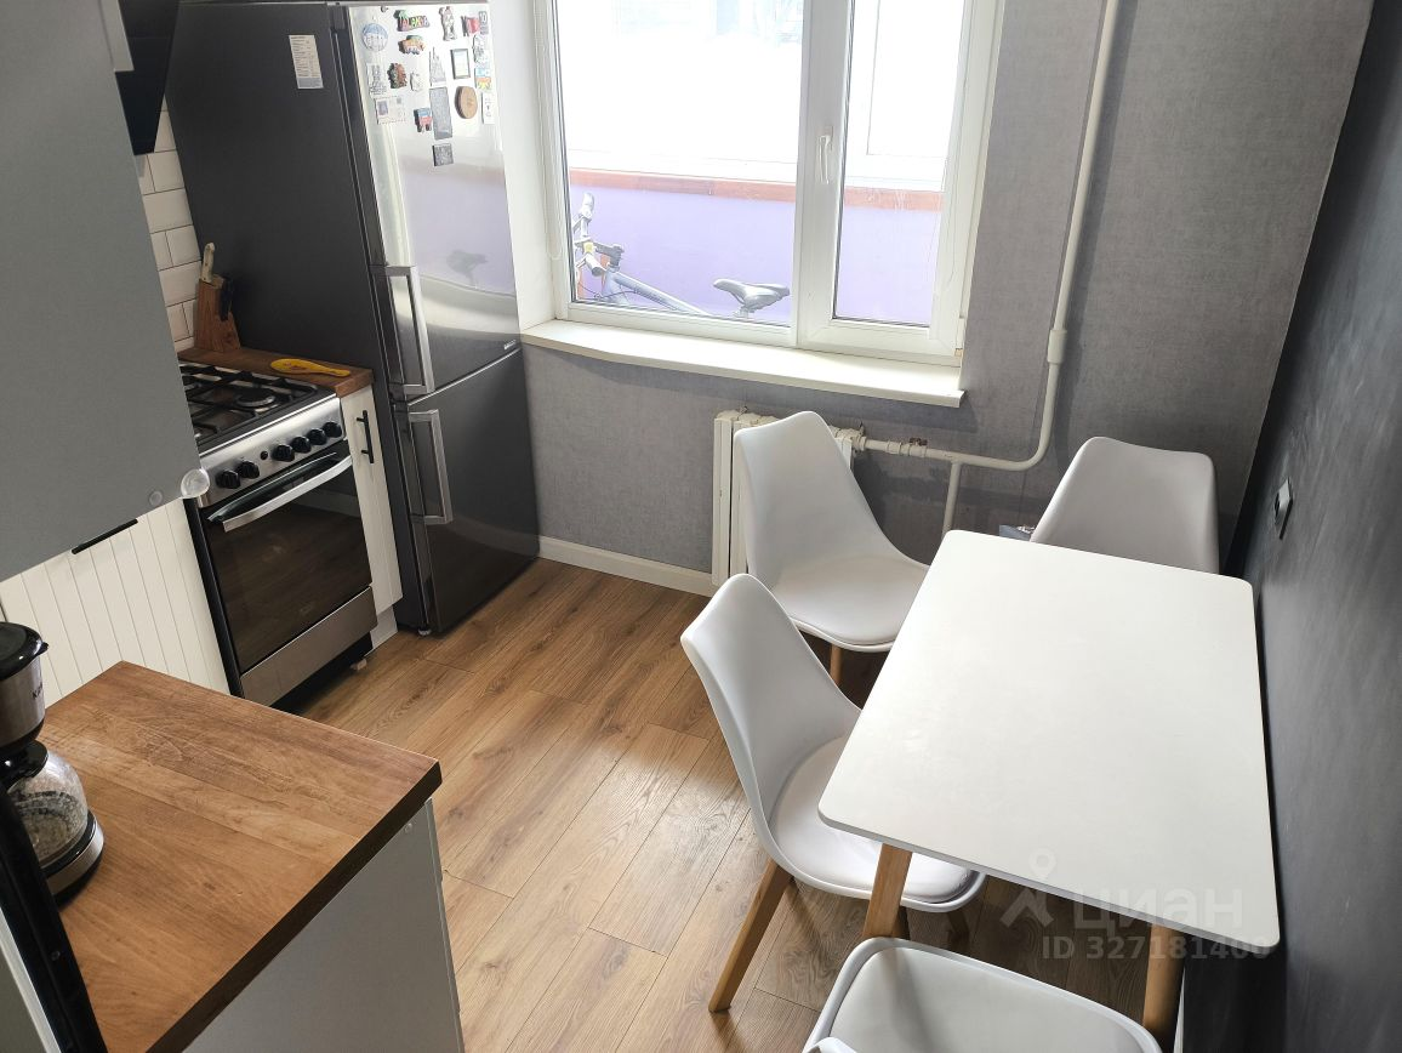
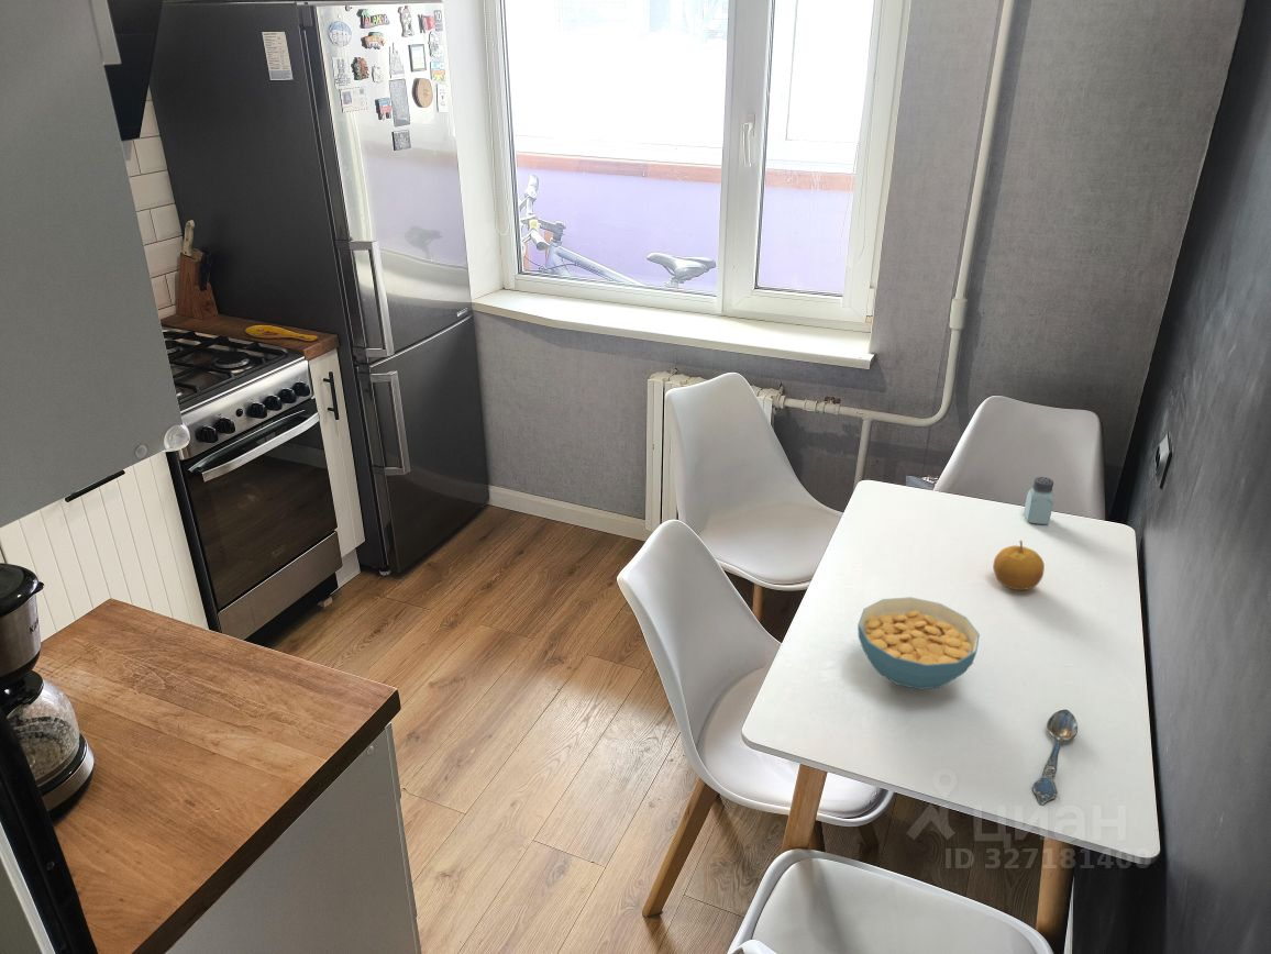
+ cereal bowl [856,596,981,690]
+ saltshaker [1023,476,1054,525]
+ fruit [992,540,1046,591]
+ spoon [1031,709,1079,806]
